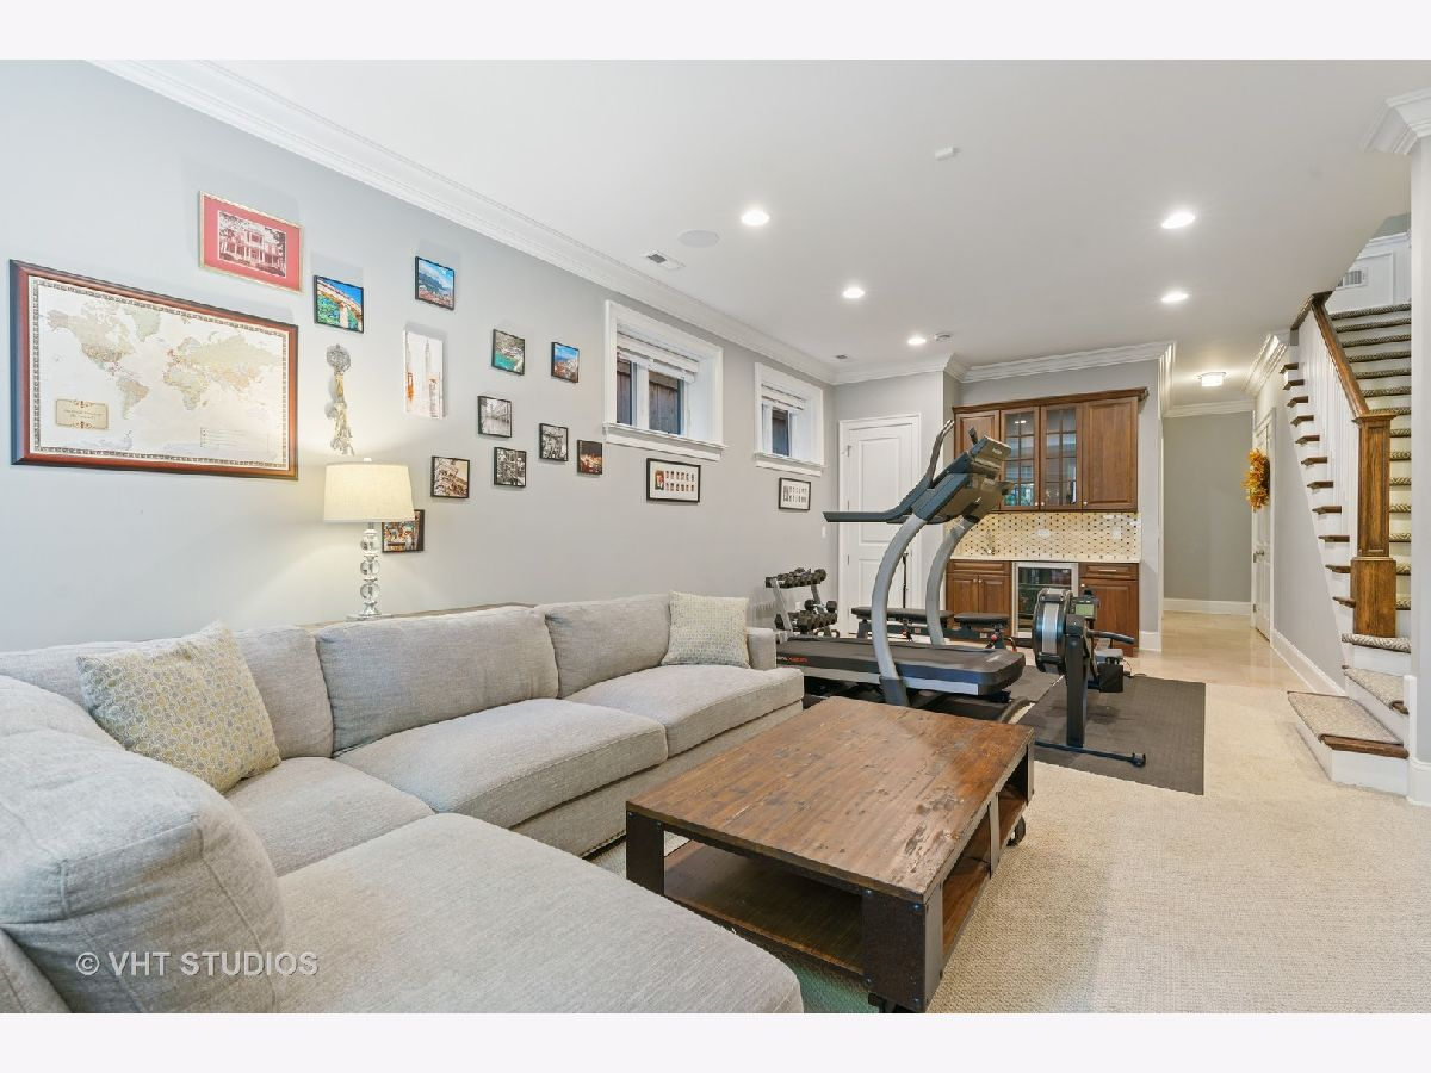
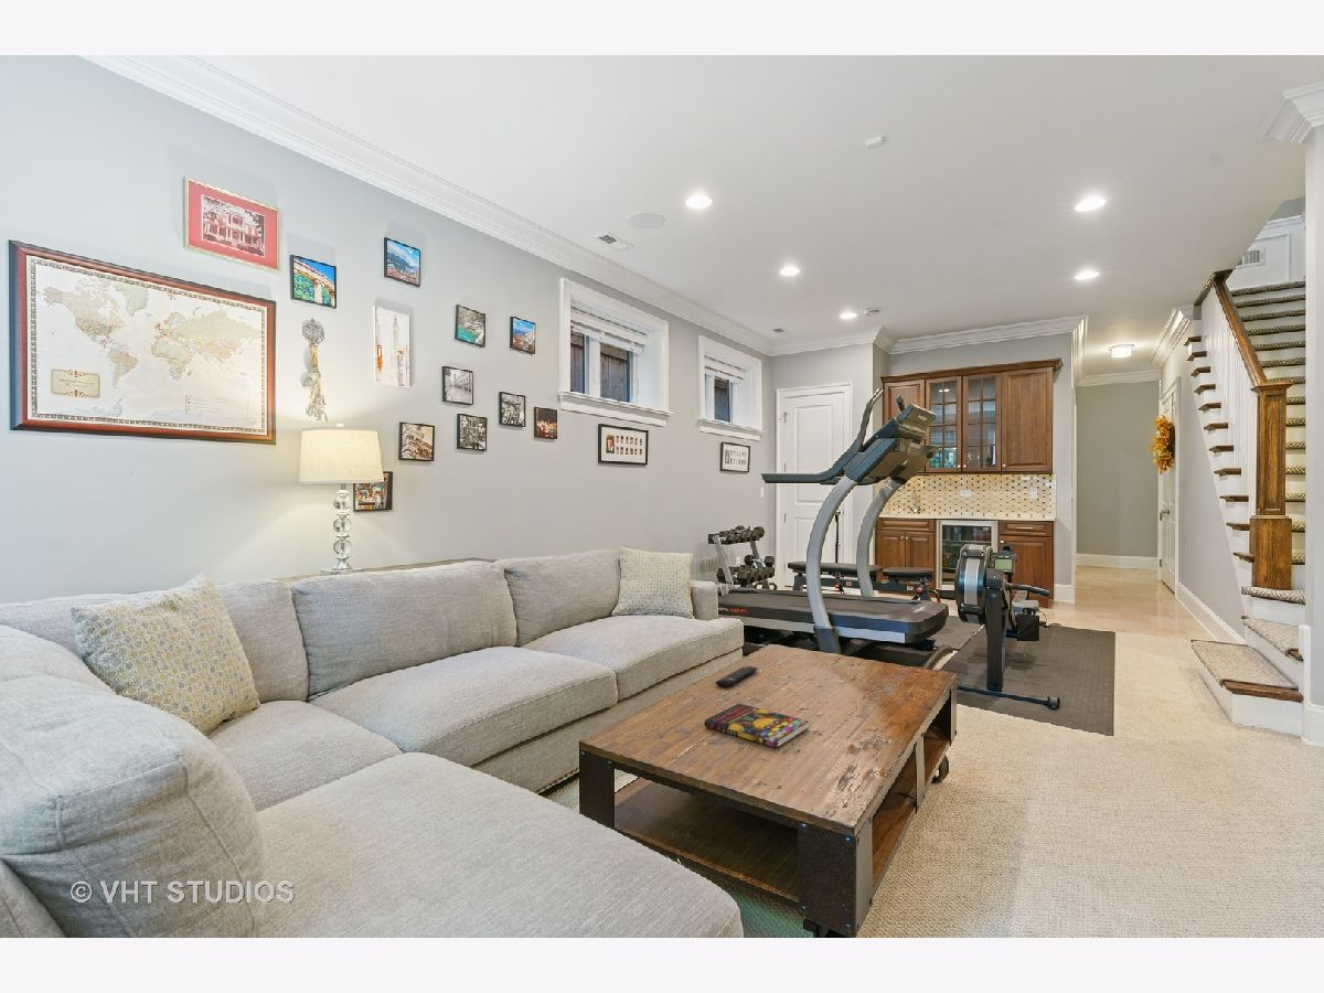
+ book [704,703,810,749]
+ remote control [715,665,758,688]
